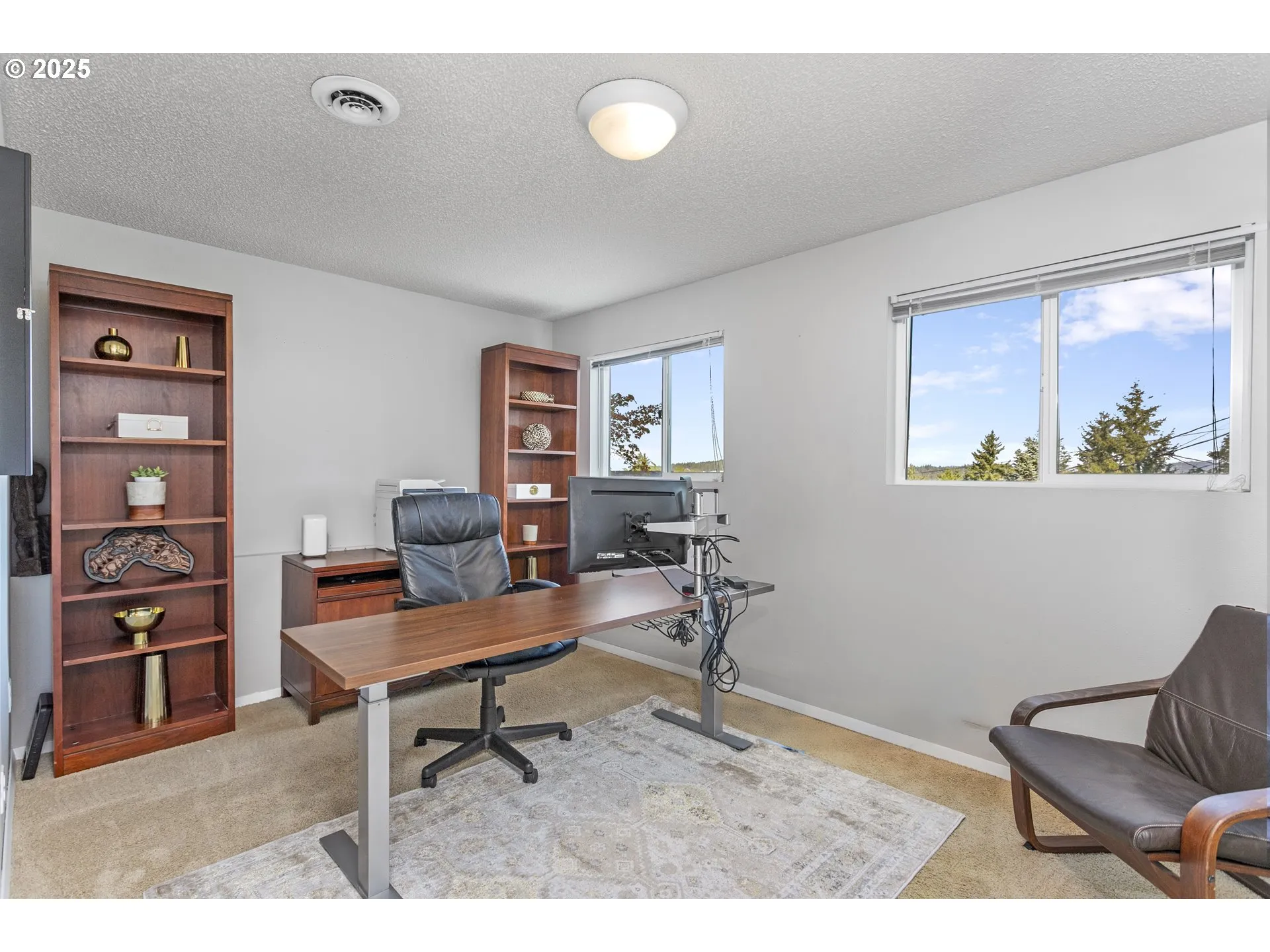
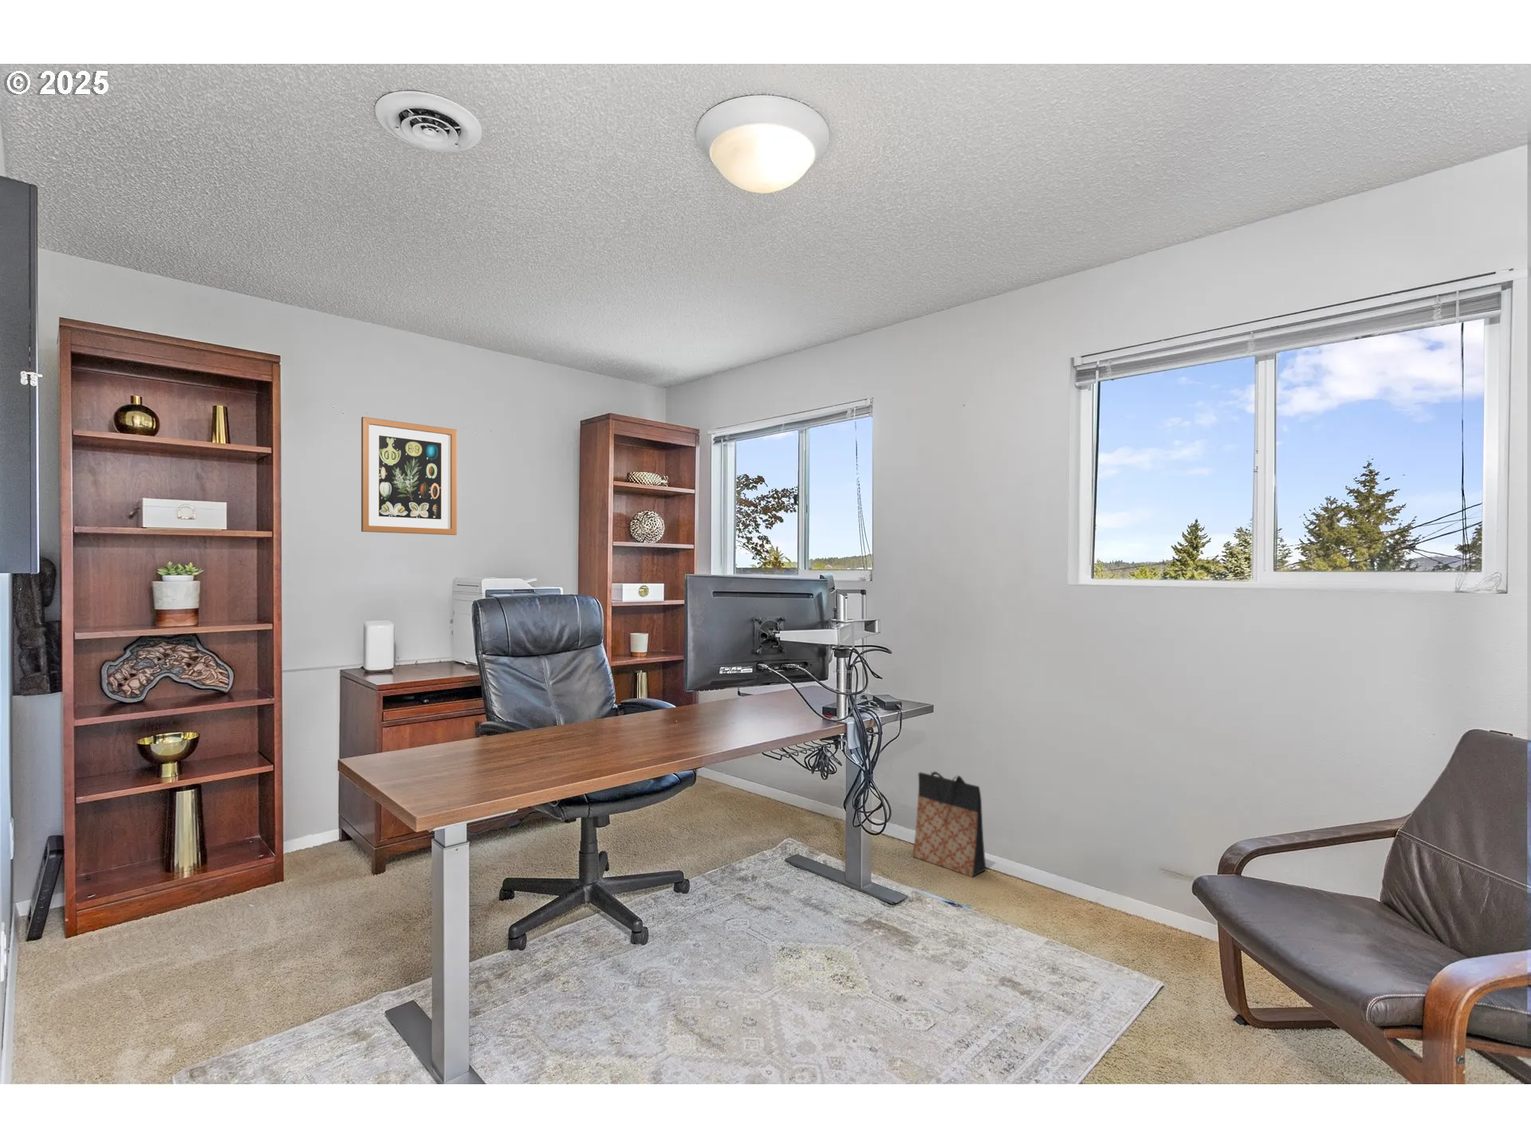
+ bag [913,771,987,878]
+ wall art [360,416,458,535]
